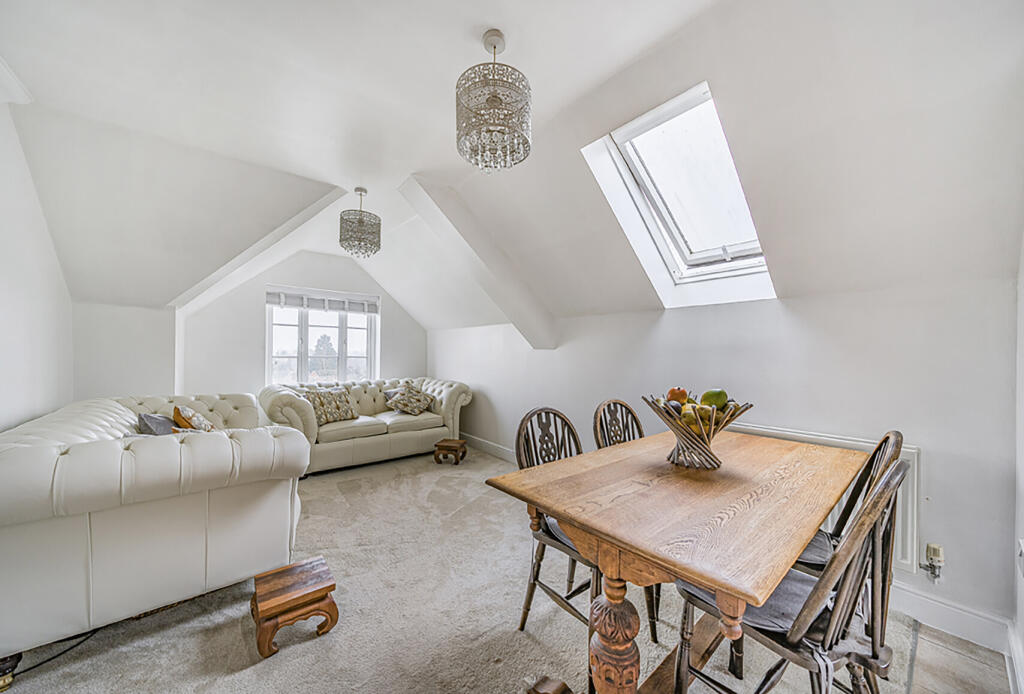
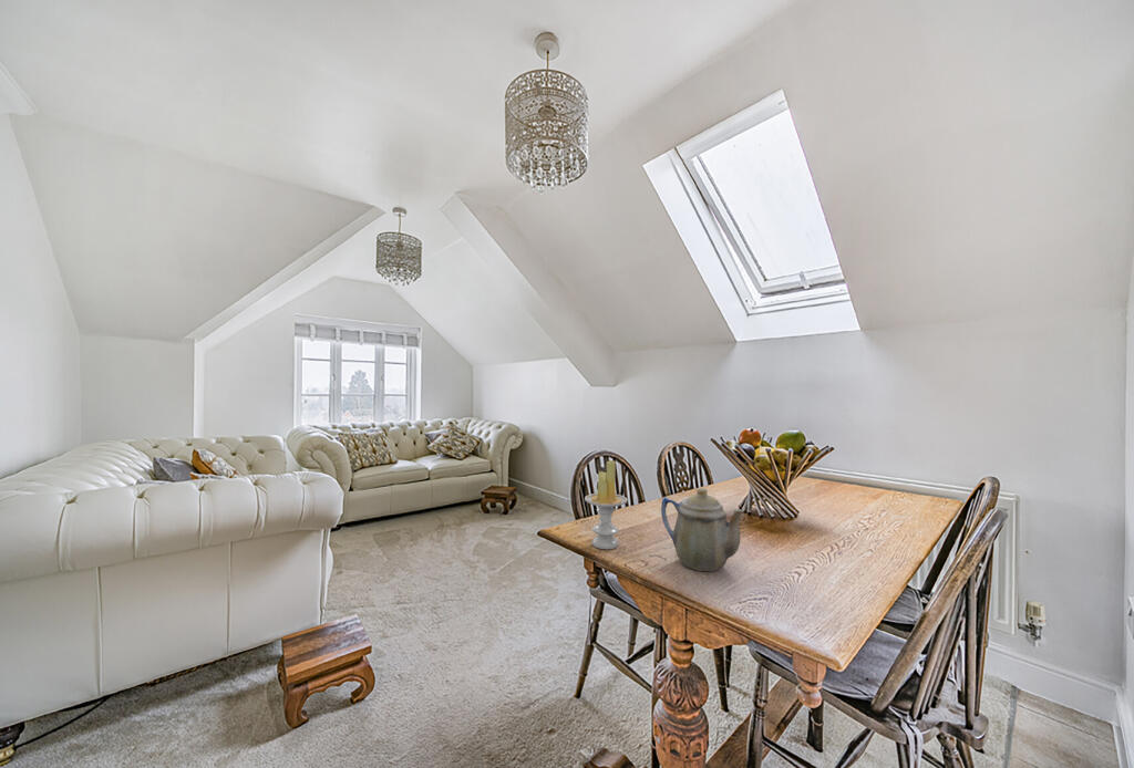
+ candle [584,459,628,550]
+ teapot [660,487,745,572]
